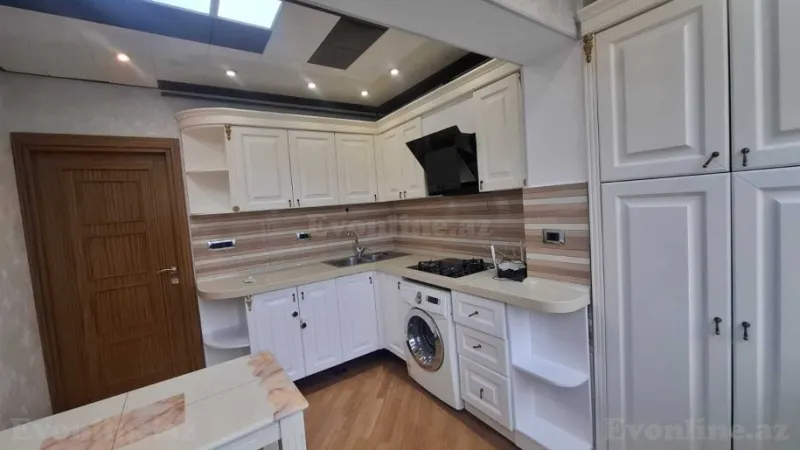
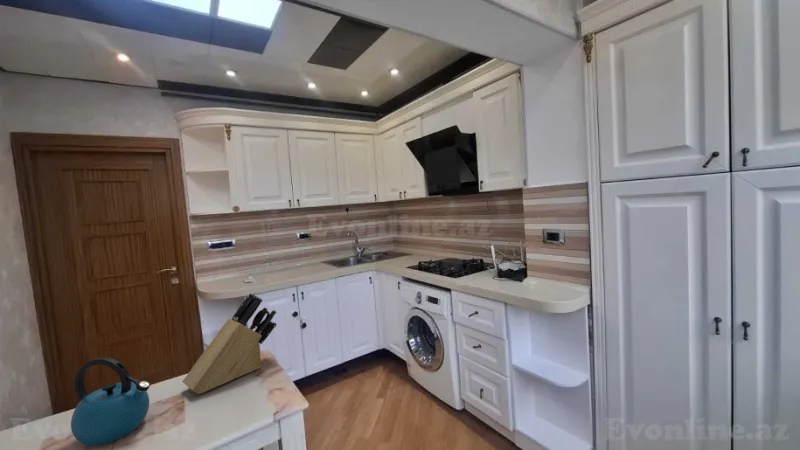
+ knife block [182,292,277,395]
+ kettle [70,356,151,447]
